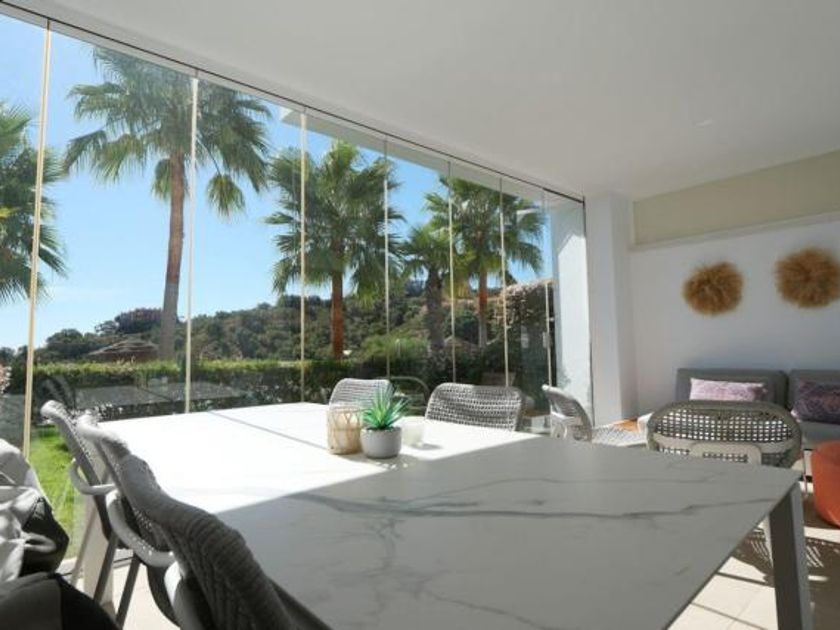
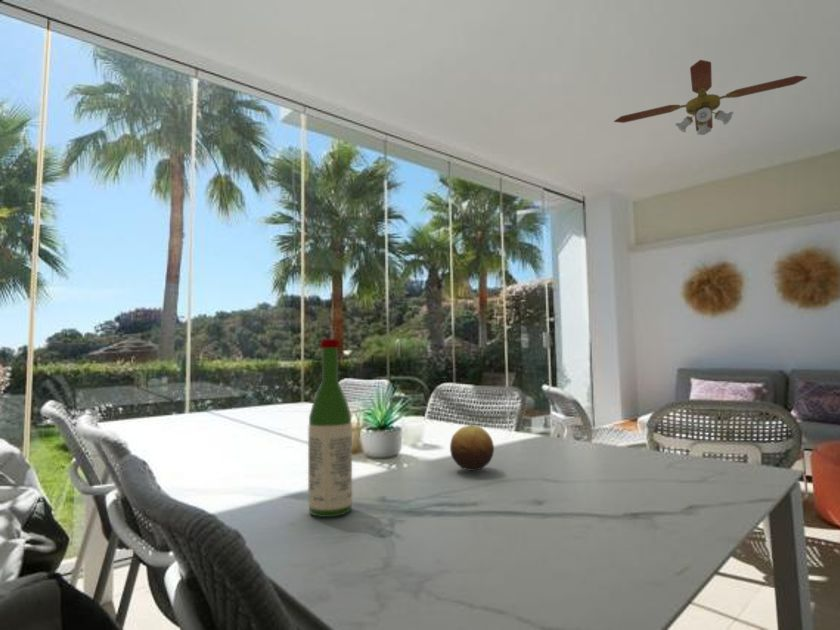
+ ceiling fan [613,59,808,136]
+ fruit [449,424,495,472]
+ wine bottle [307,338,353,518]
